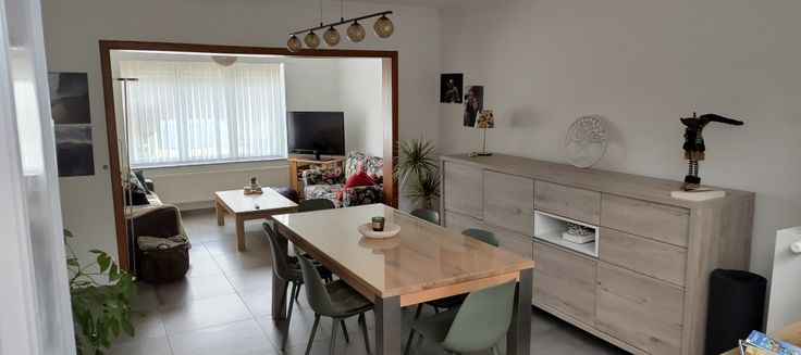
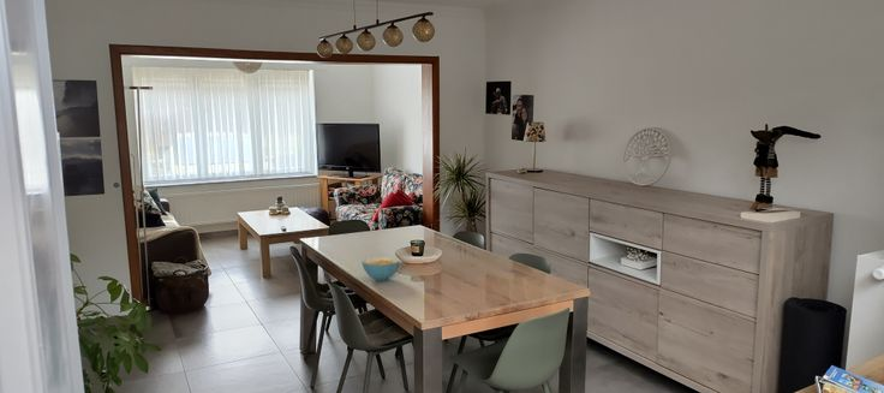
+ cereal bowl [362,256,401,281]
